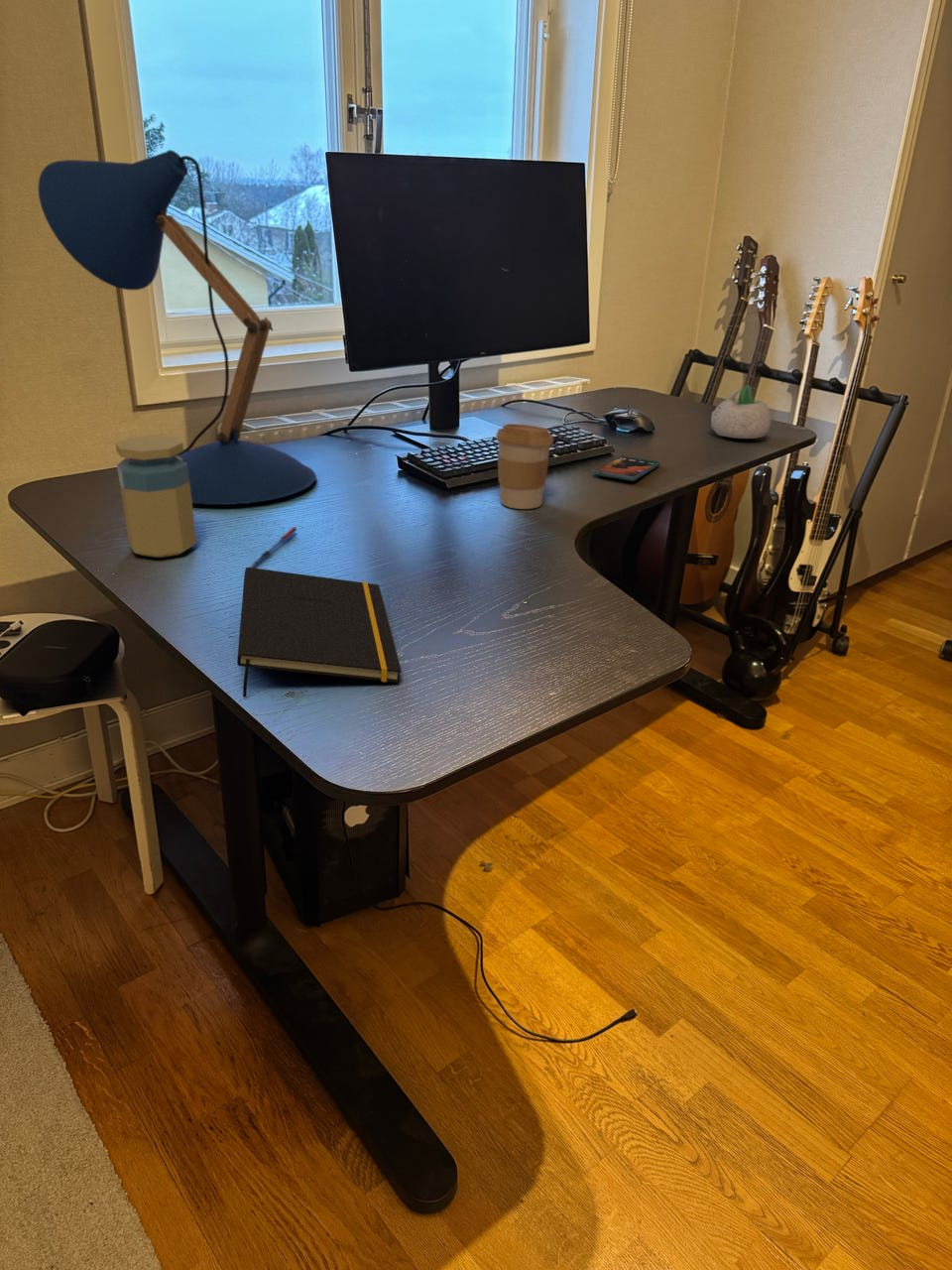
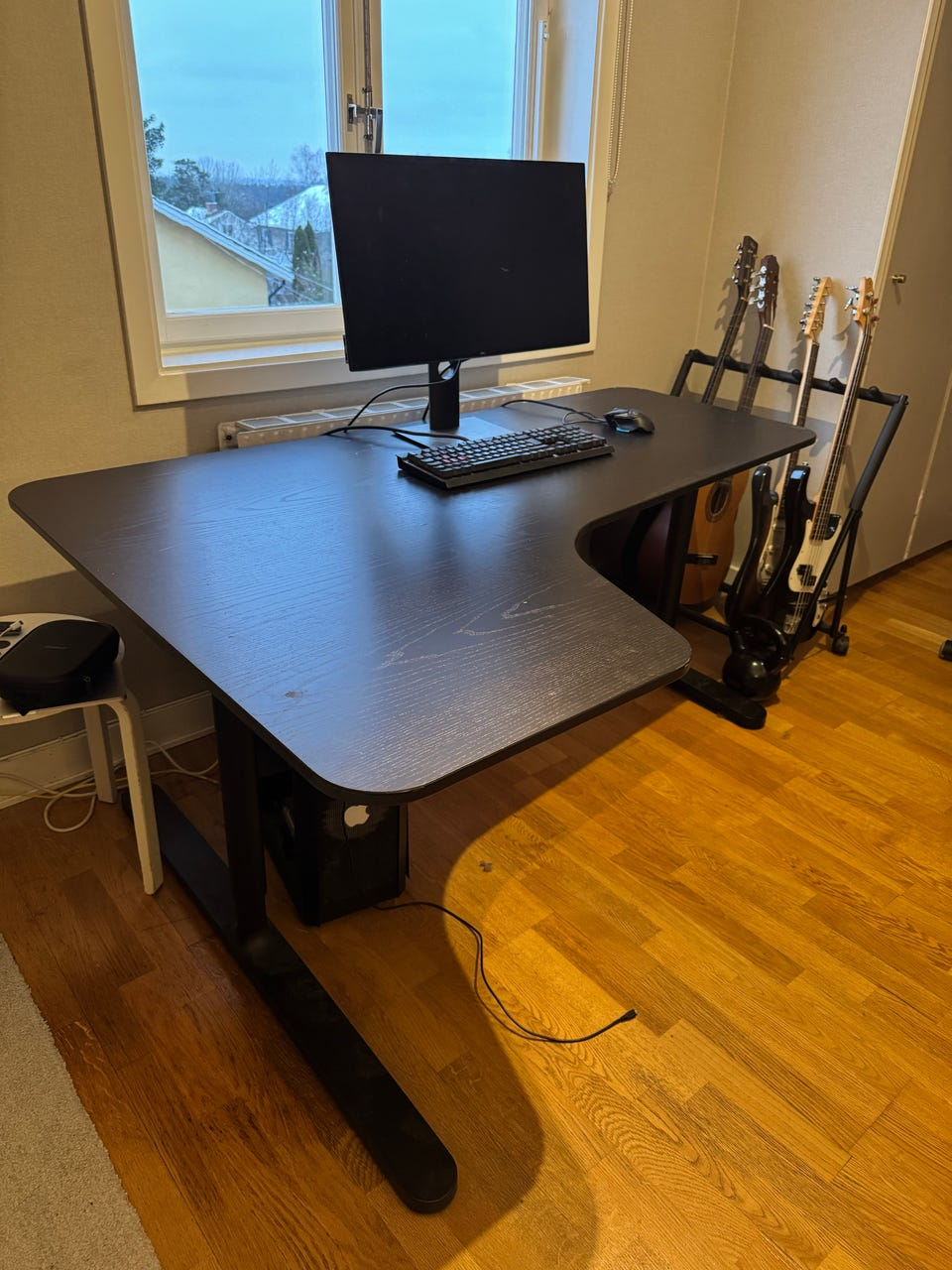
- coffee cup [495,423,554,510]
- jar [114,434,198,559]
- notepad [236,567,402,698]
- pen [249,526,297,569]
- smartphone [592,454,660,482]
- succulent planter [710,384,772,440]
- desk lamp [37,149,317,506]
